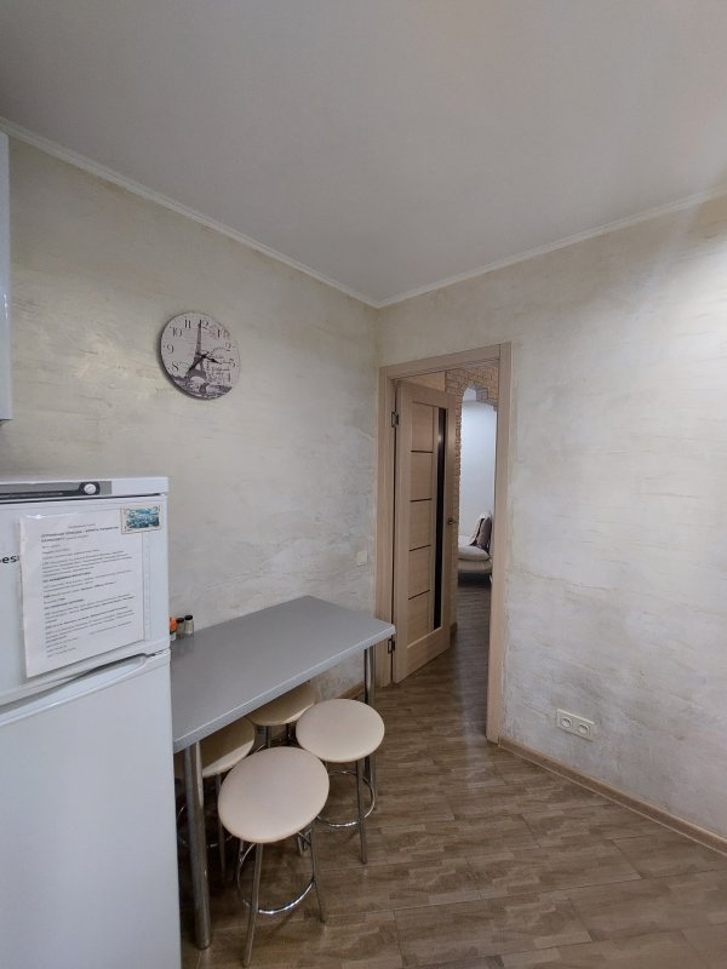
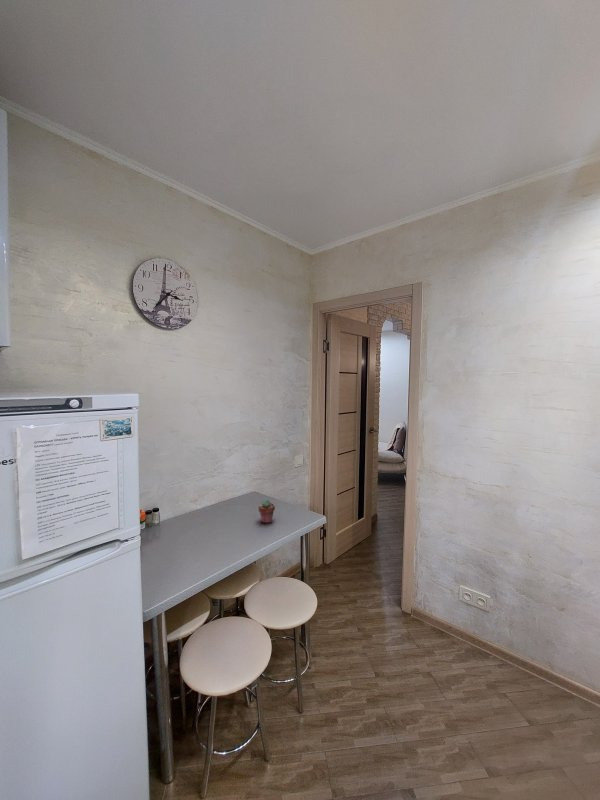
+ potted succulent [257,499,276,524]
